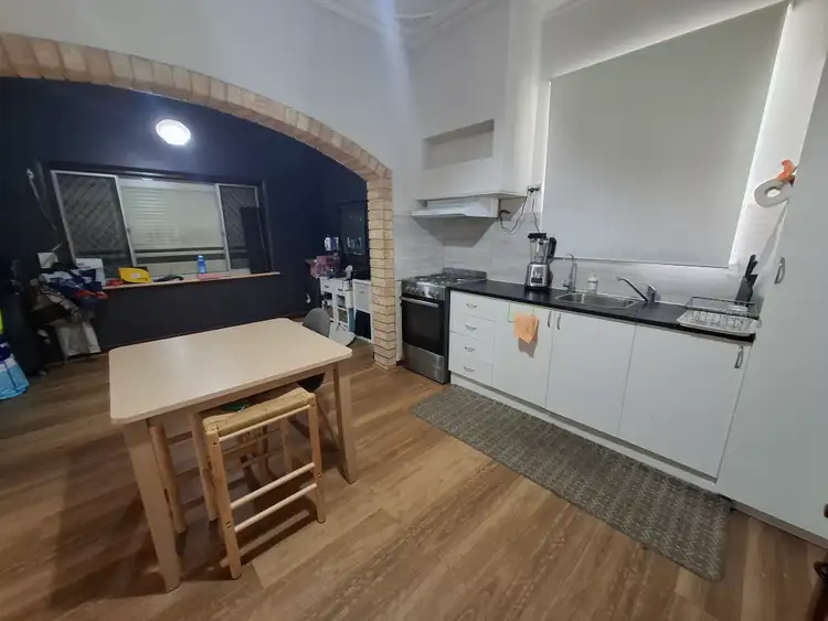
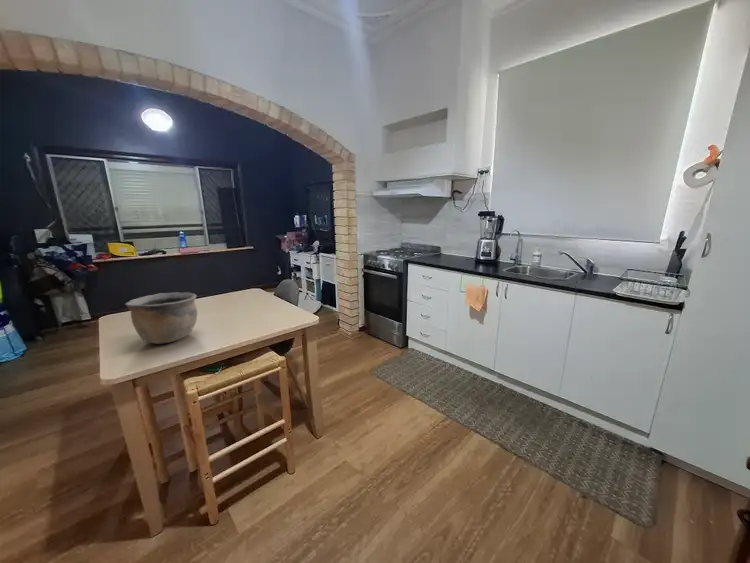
+ bowl [124,291,198,345]
